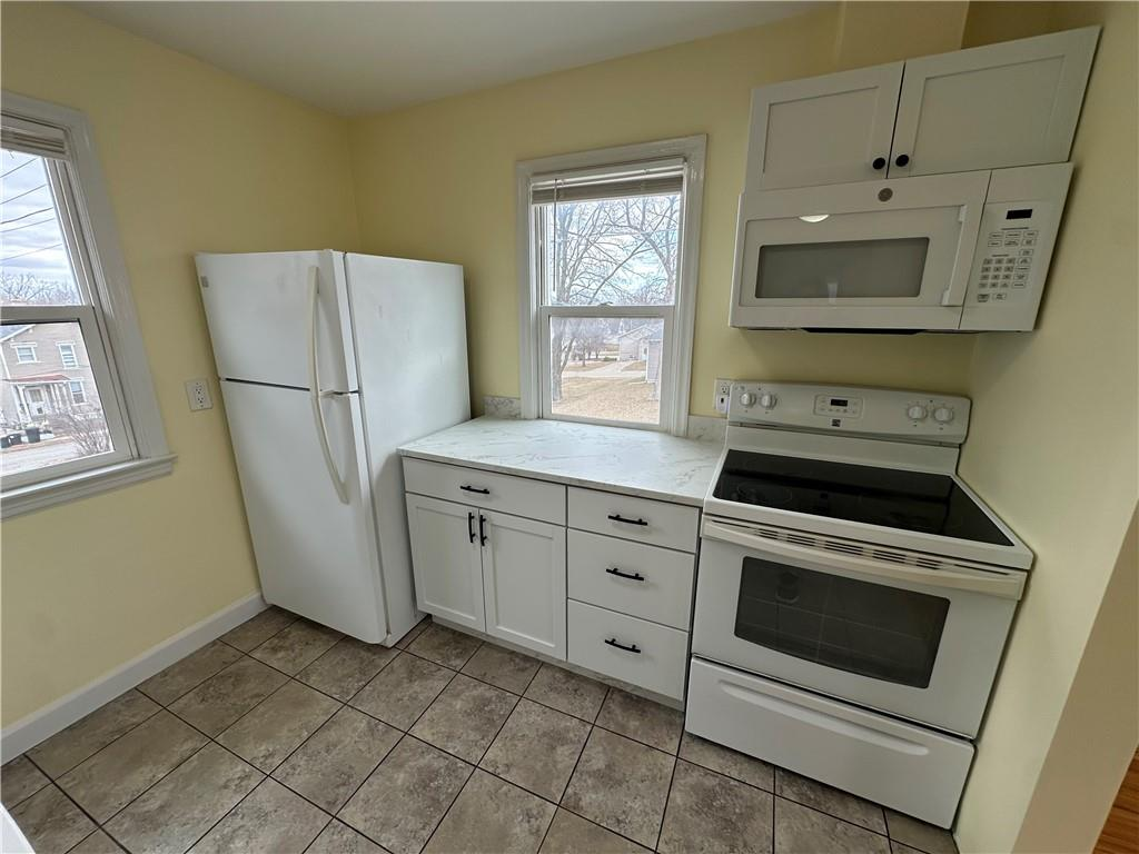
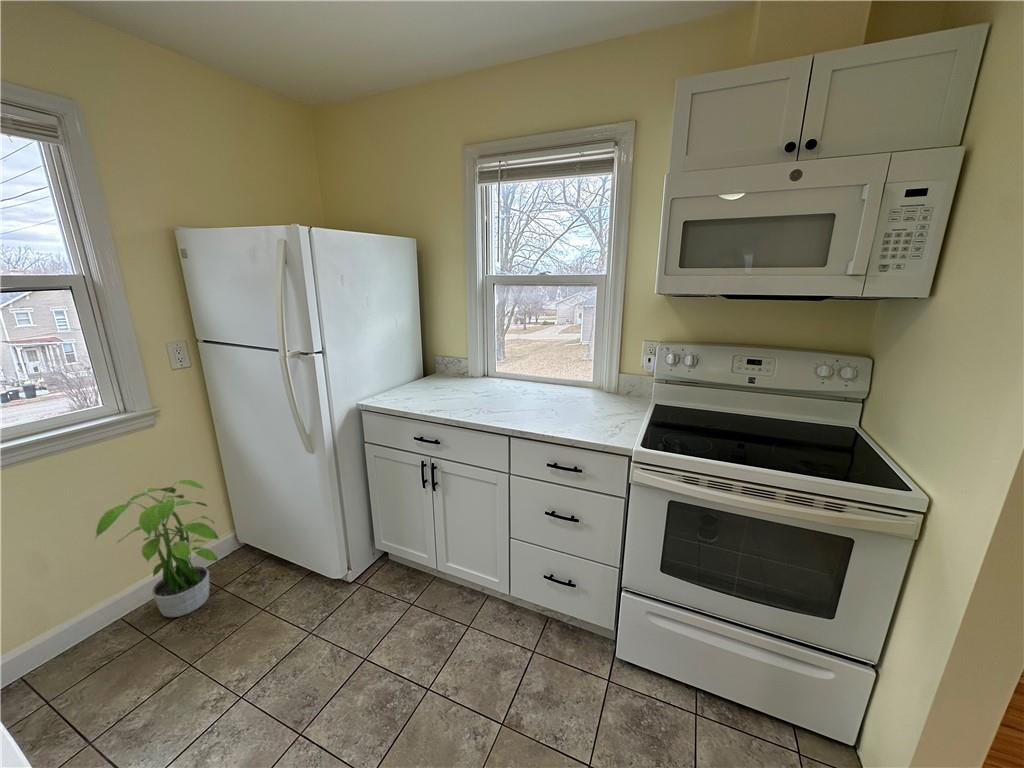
+ potted plant [93,478,221,618]
